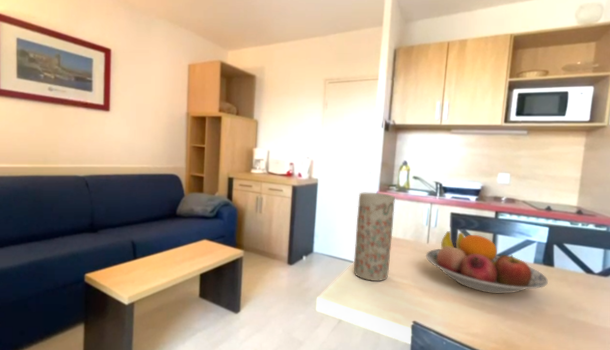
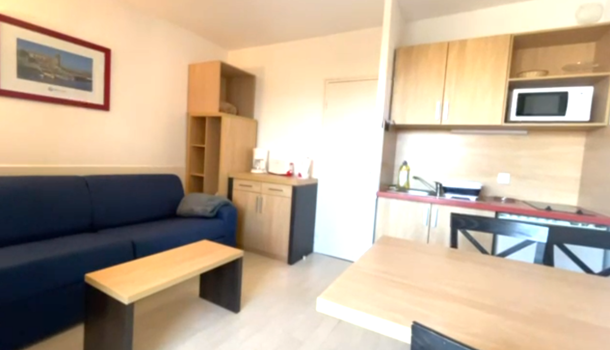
- fruit bowl [425,230,549,294]
- vase [353,192,396,282]
